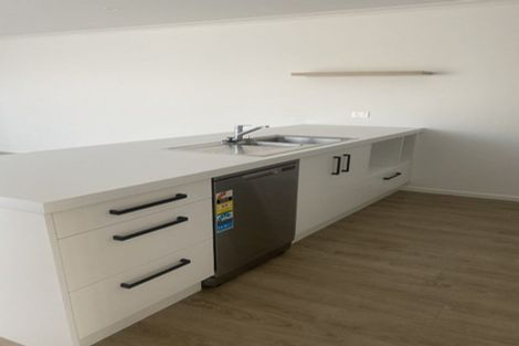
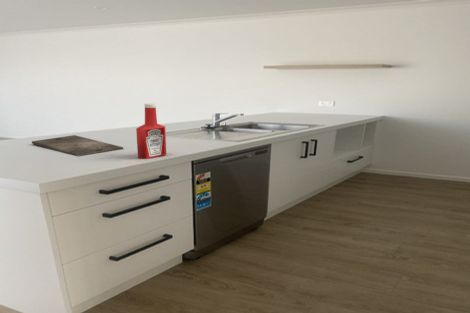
+ soap bottle [135,102,167,160]
+ cutting board [31,134,124,157]
